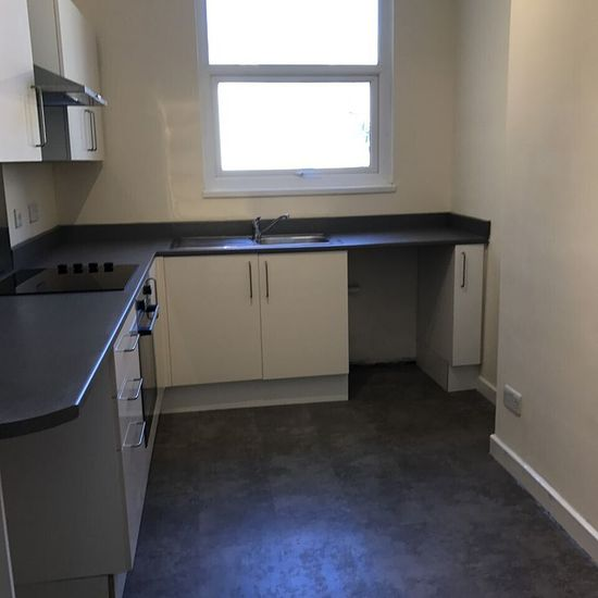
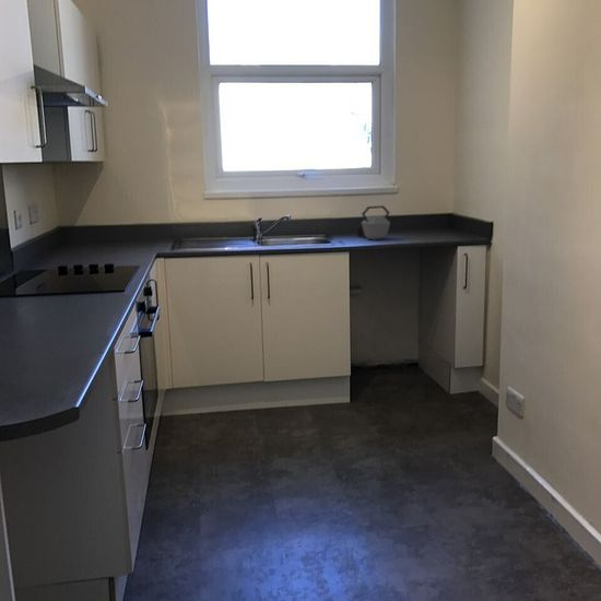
+ kettle [356,204,391,241]
